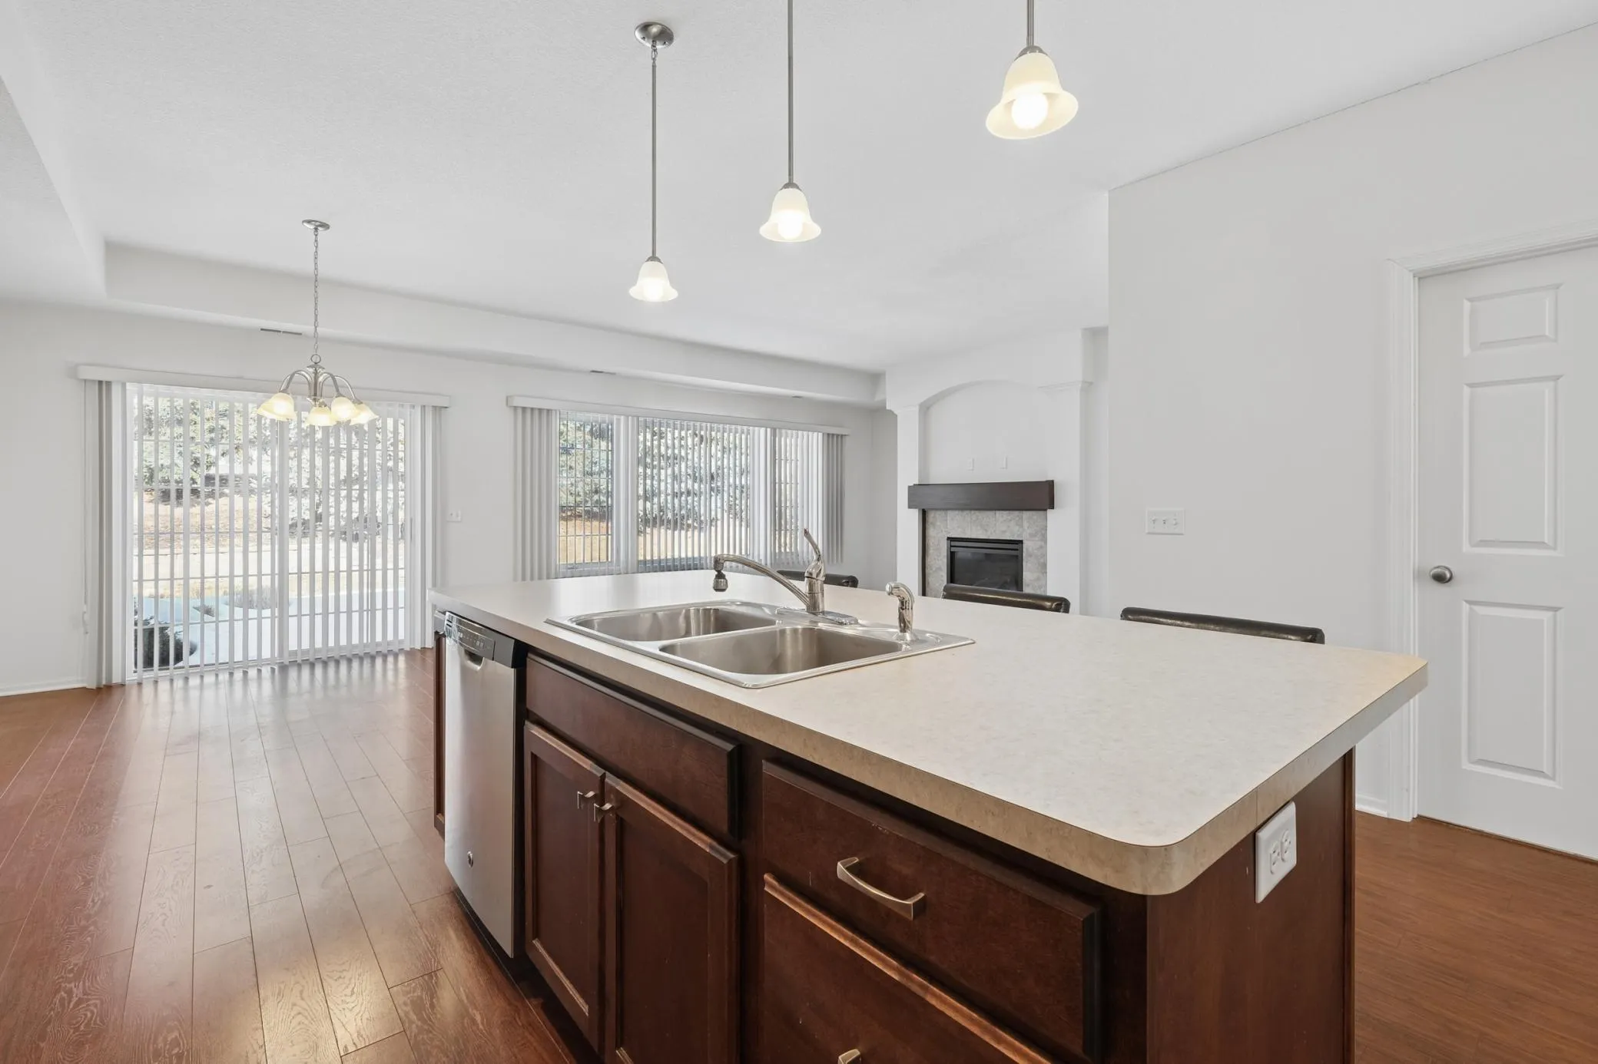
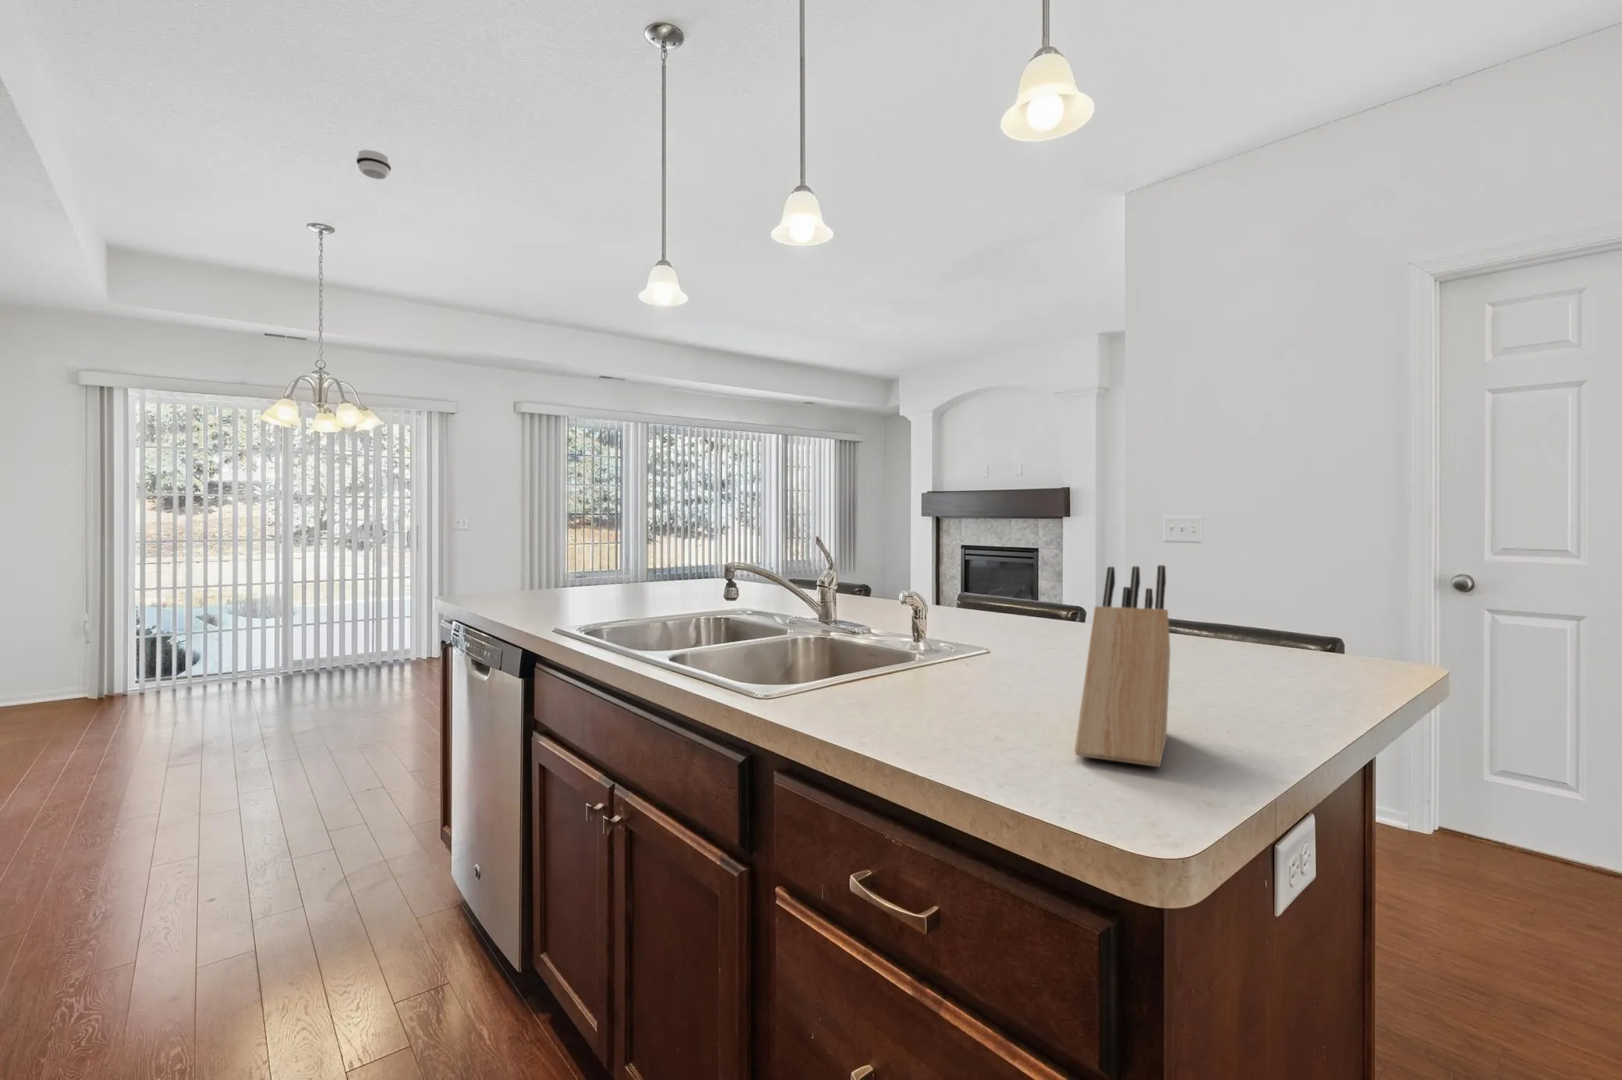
+ smoke detector [356,148,392,180]
+ knife block [1073,564,1171,768]
